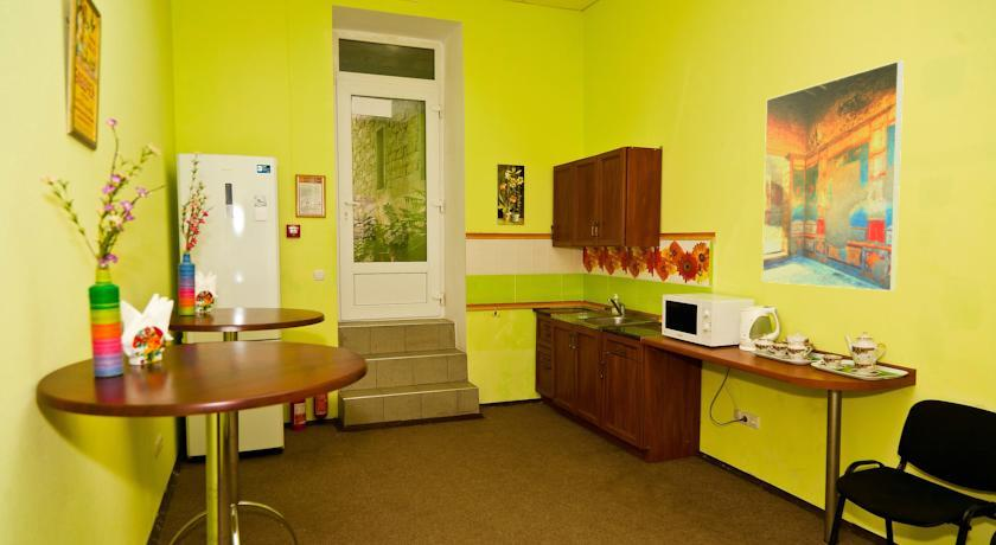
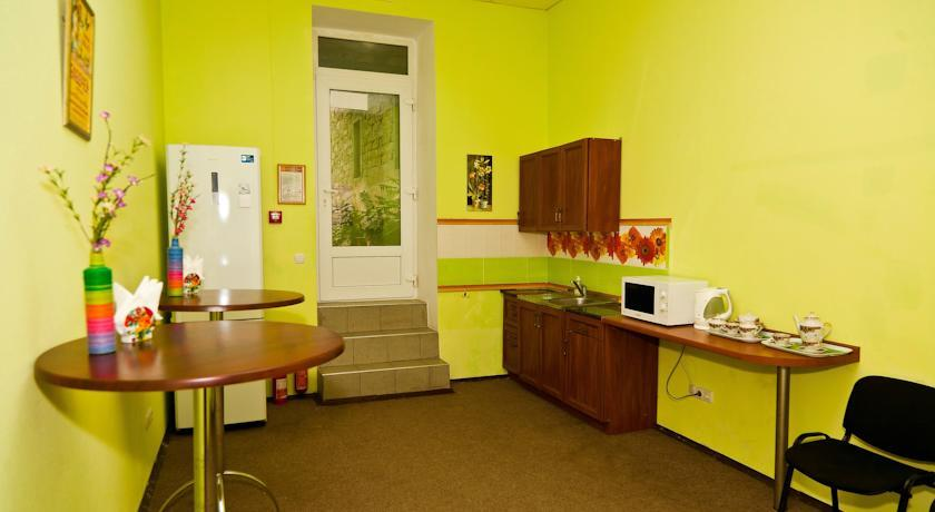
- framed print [761,59,905,293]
